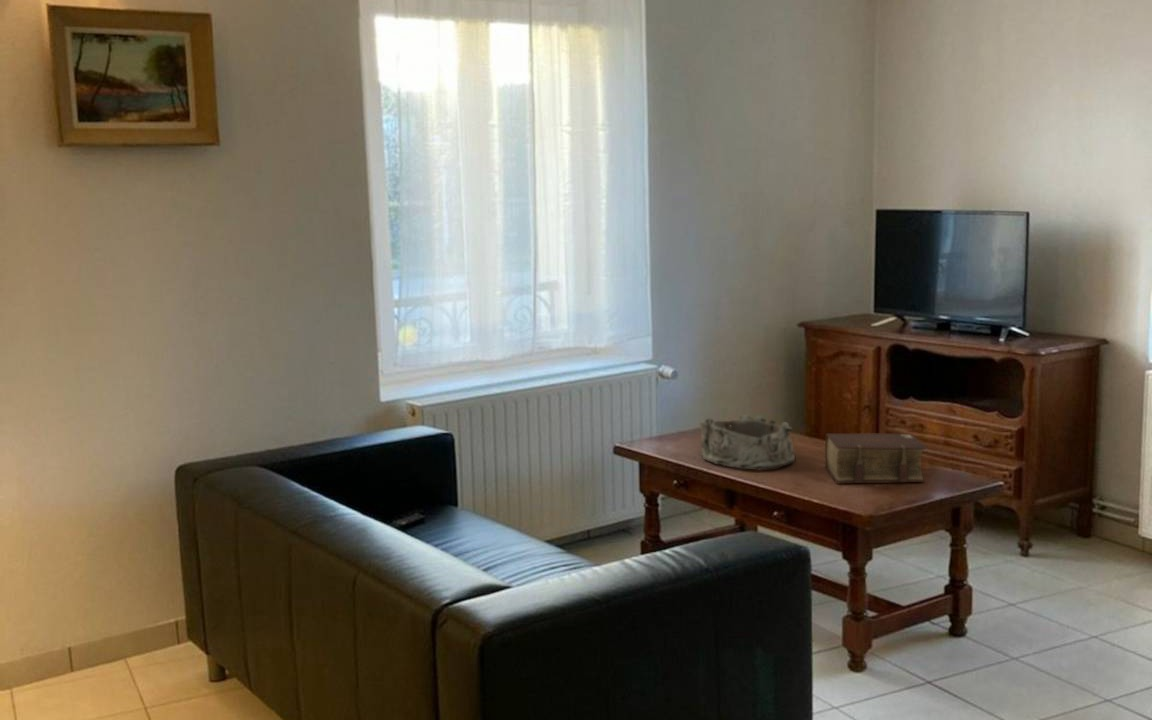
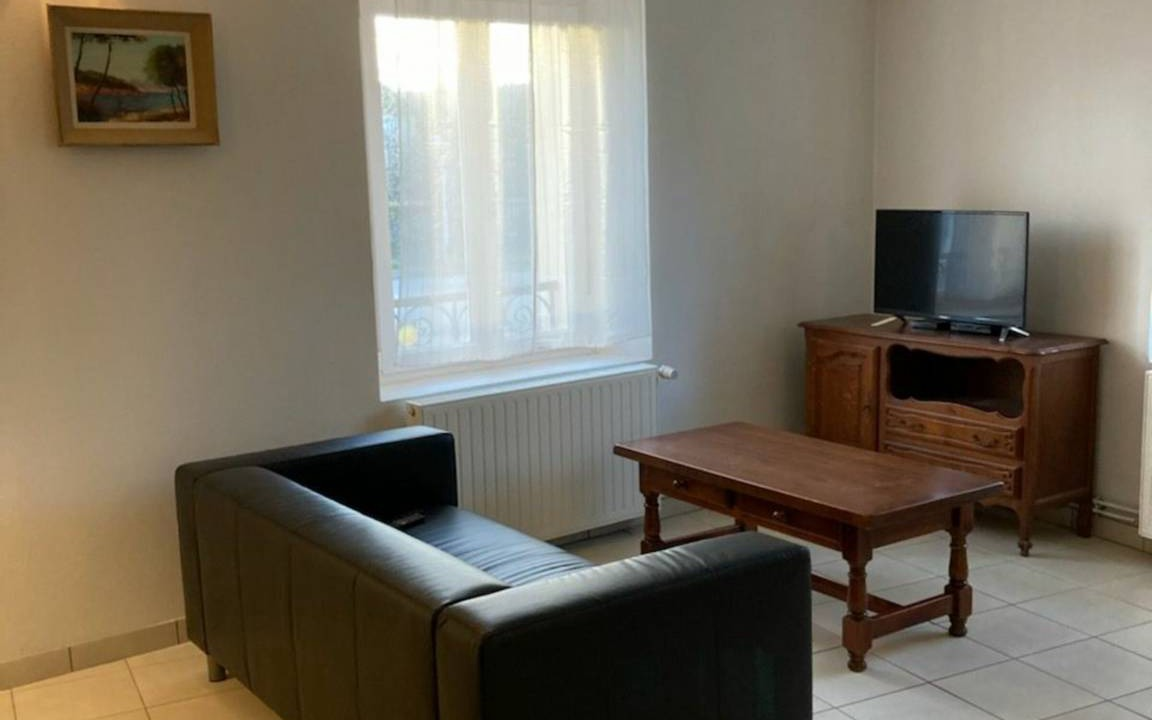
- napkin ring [699,414,796,470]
- bible [824,432,927,484]
